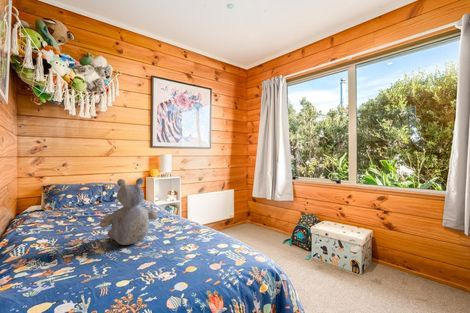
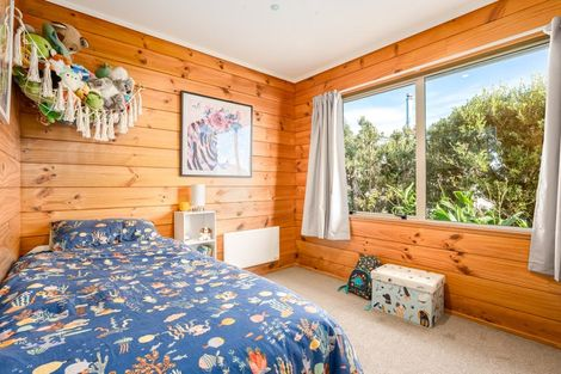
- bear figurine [99,177,159,246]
